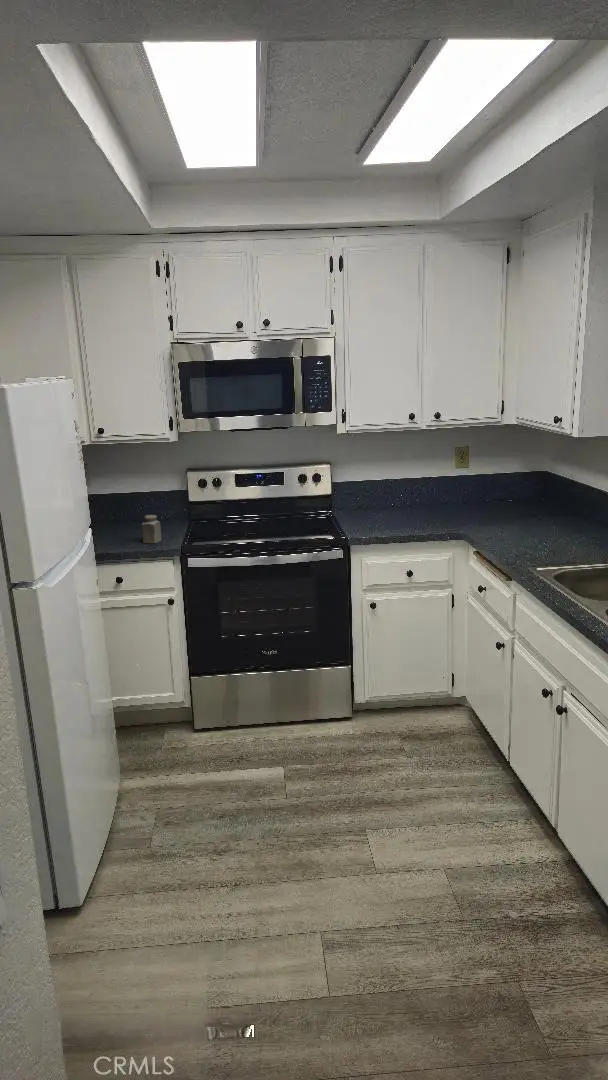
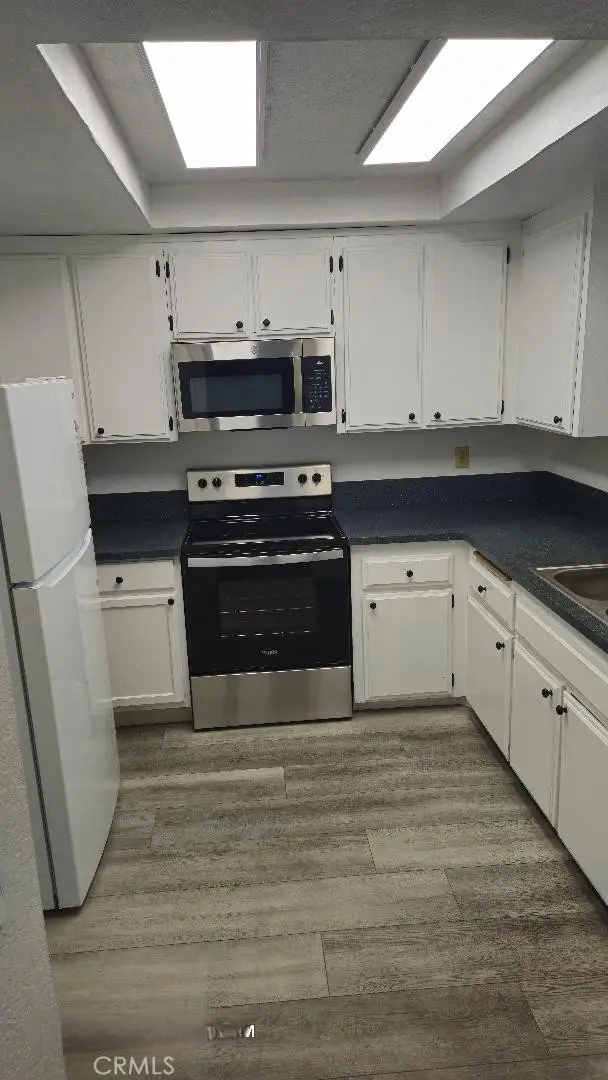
- salt shaker [141,514,162,544]
